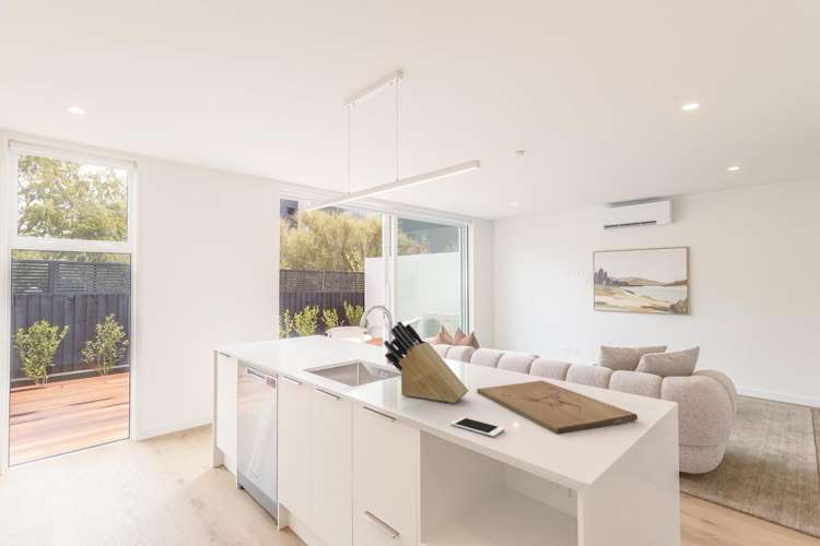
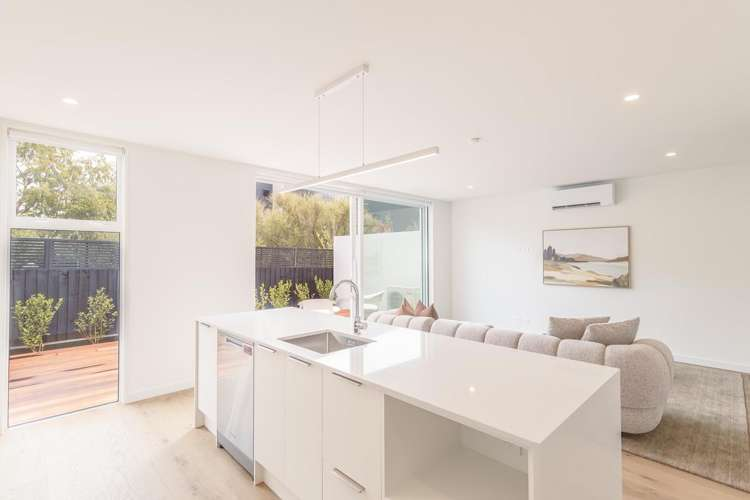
- knife block [383,320,469,404]
- cutting board [476,380,639,436]
- cell phone [449,416,505,438]
